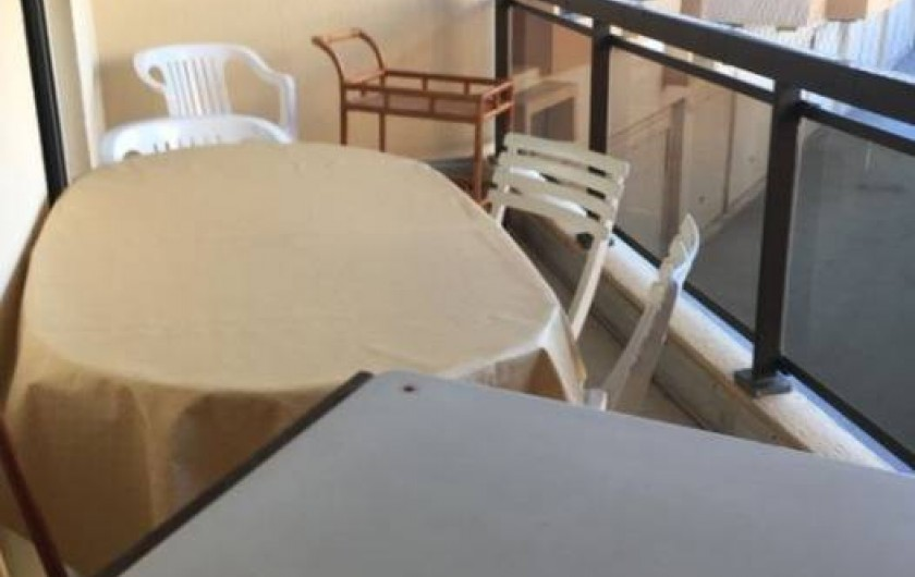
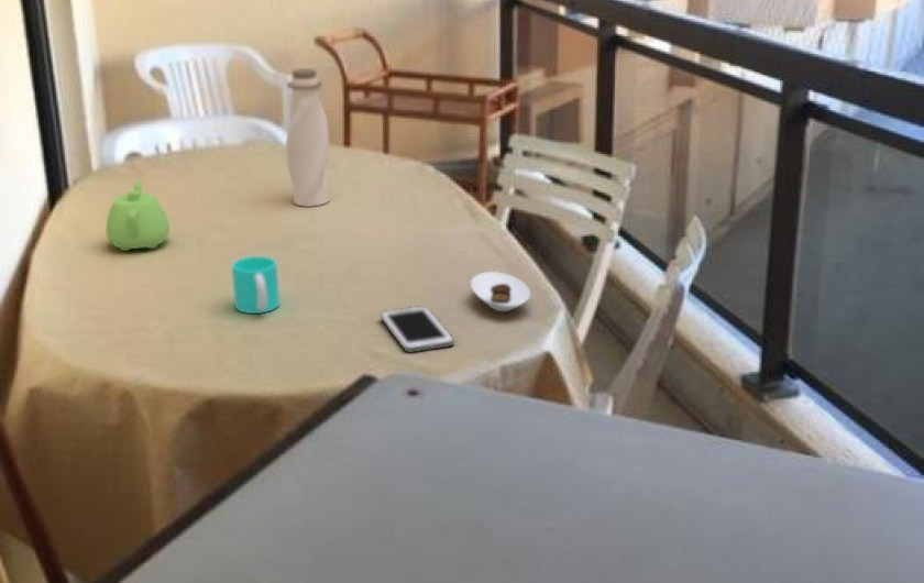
+ saucer [470,271,531,312]
+ teapot [106,178,170,252]
+ cup [231,255,280,315]
+ cell phone [380,305,455,353]
+ water bottle [285,67,330,208]
